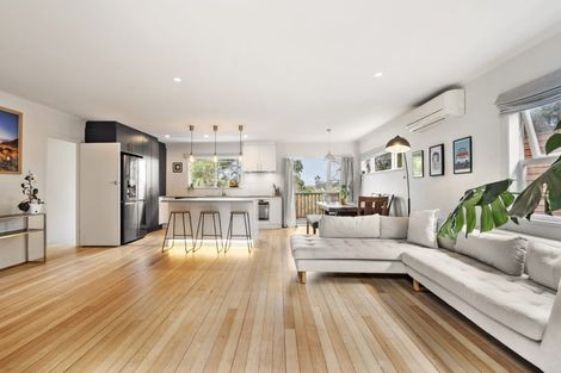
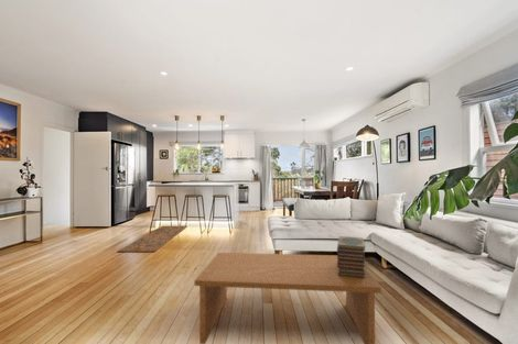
+ rug [117,224,188,253]
+ coffee table [194,252,382,344]
+ book stack [336,235,367,278]
